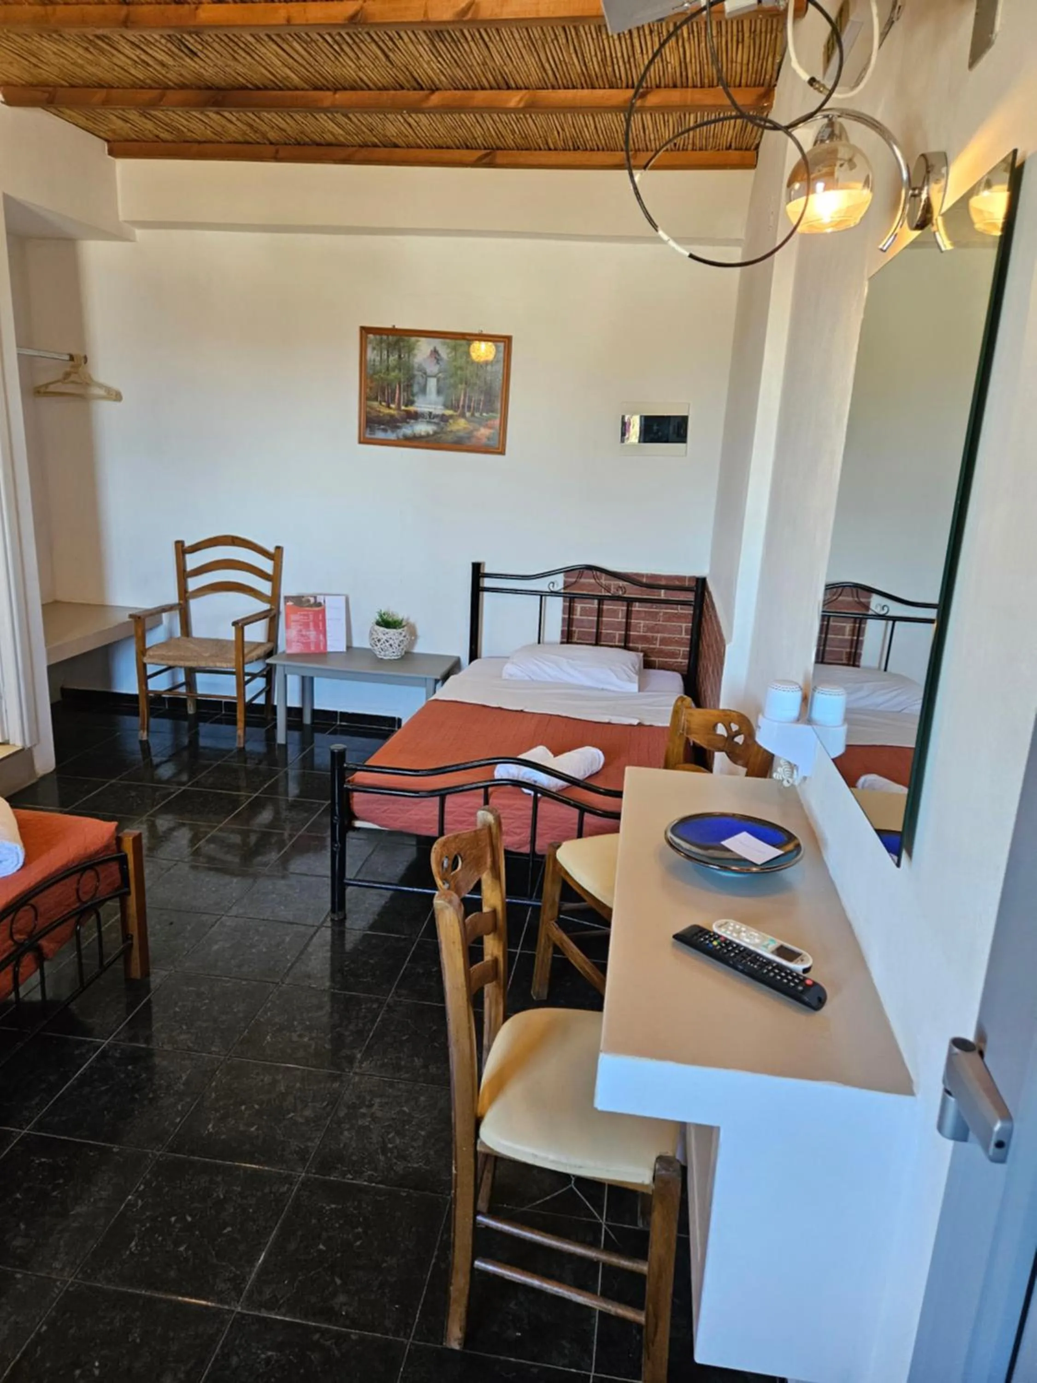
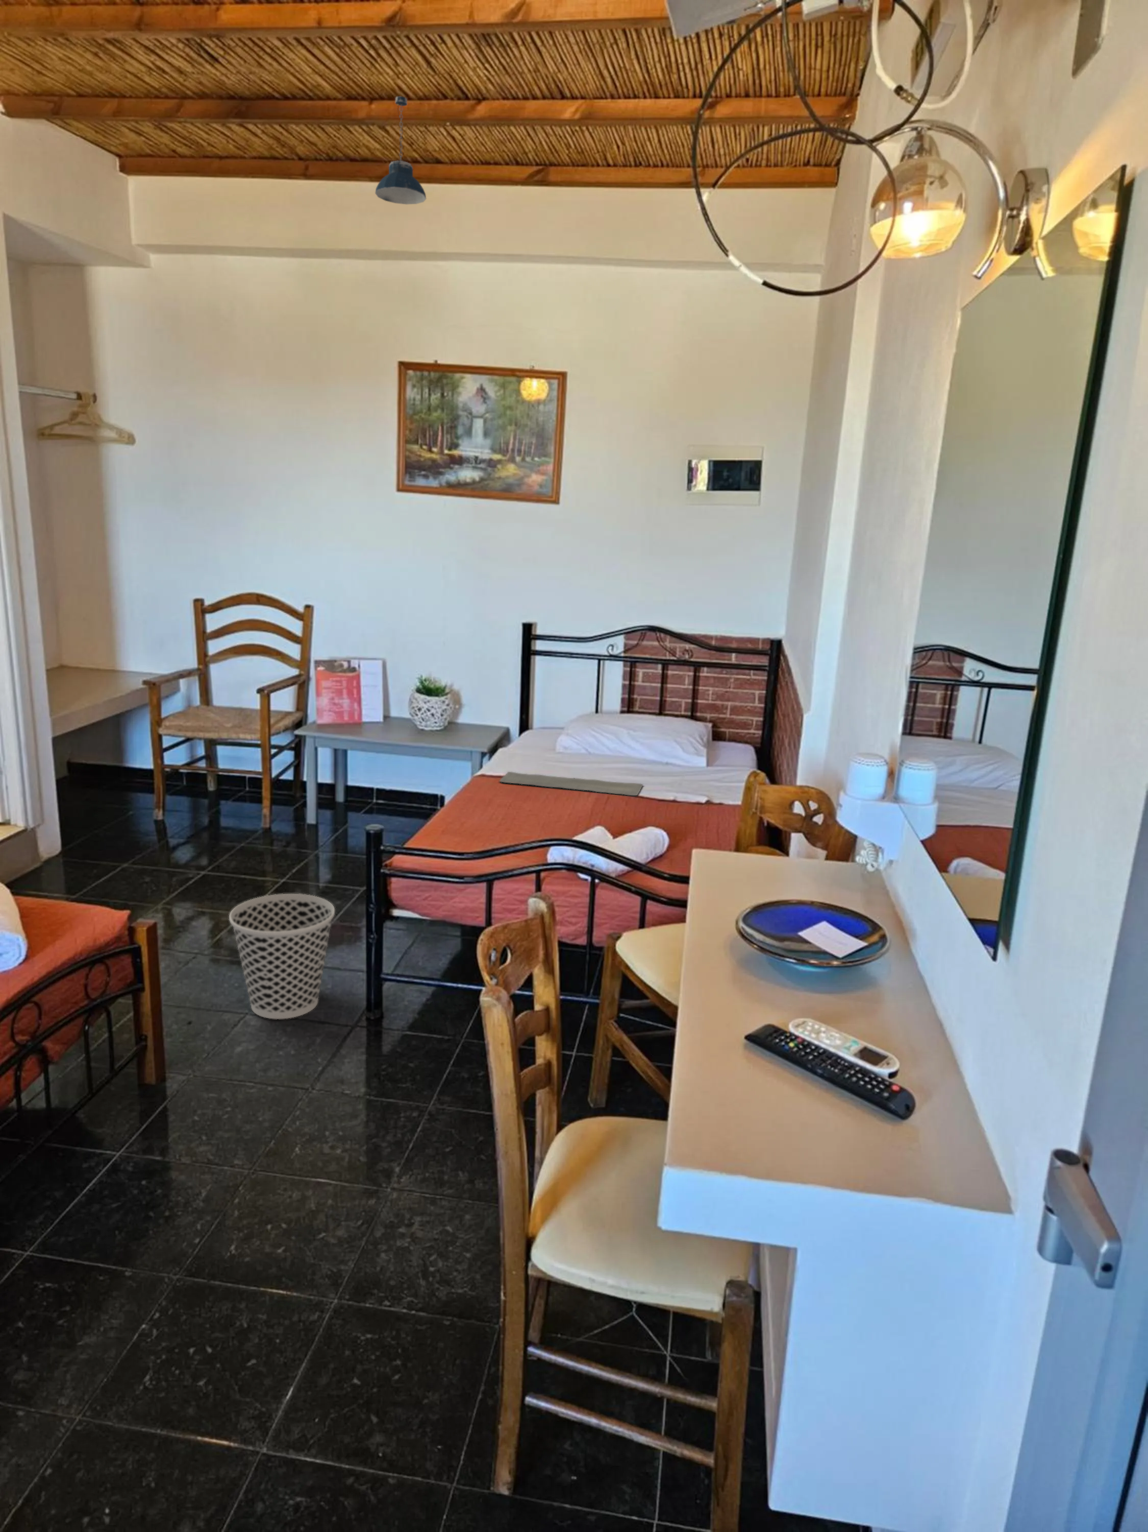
+ pendant light [375,97,427,205]
+ bath mat [498,771,644,796]
+ wastebasket [229,893,335,1019]
